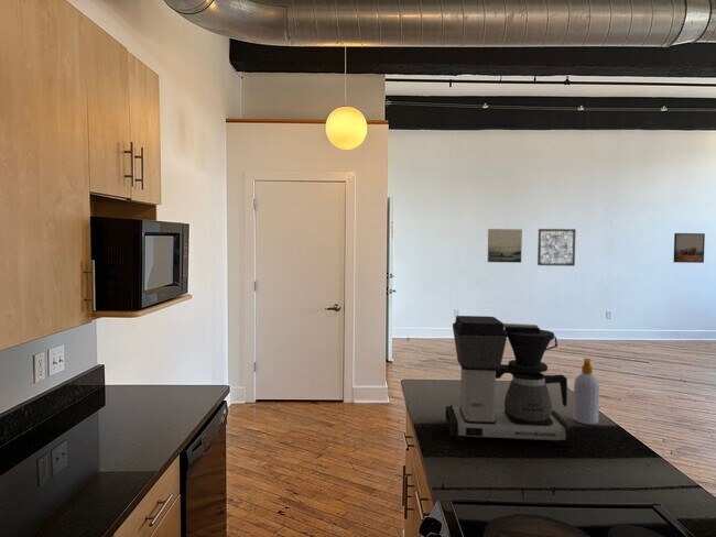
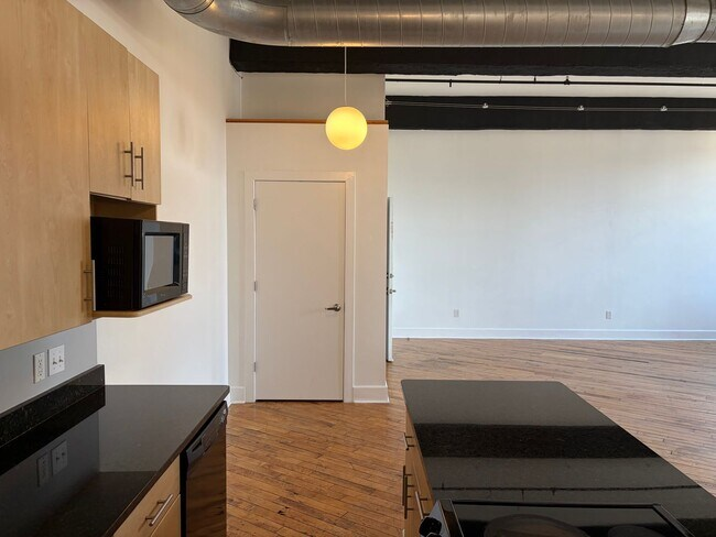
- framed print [487,228,523,264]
- coffee maker [445,315,575,447]
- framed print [673,232,706,264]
- wall art [536,228,577,267]
- soap bottle [572,358,600,426]
